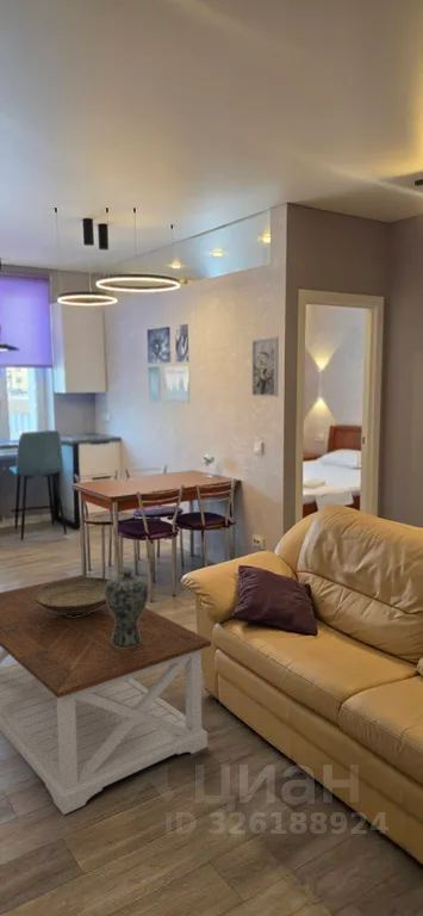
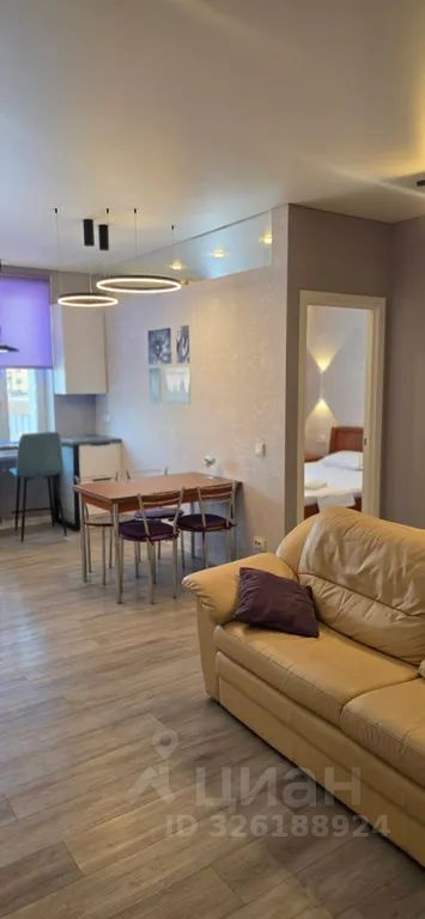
- decorative bowl [33,576,110,617]
- wall art [250,335,280,398]
- vase [105,567,149,649]
- coffee table [0,574,212,816]
